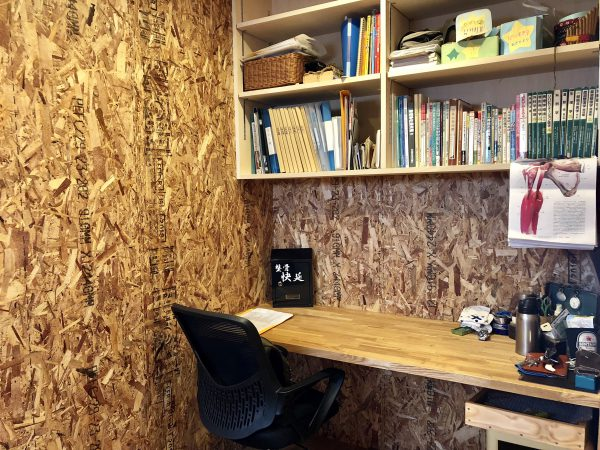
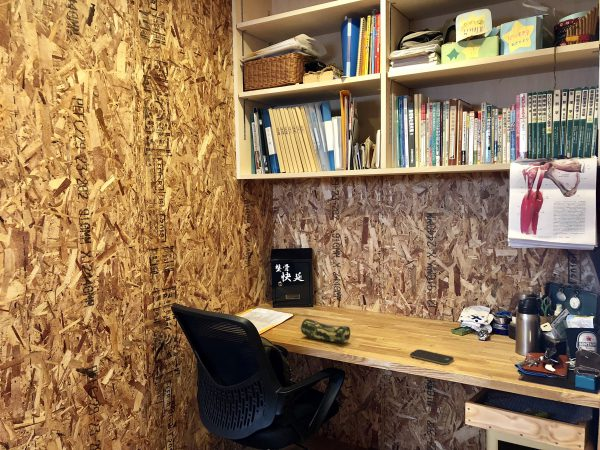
+ pencil case [300,318,351,344]
+ smartphone [409,348,455,366]
